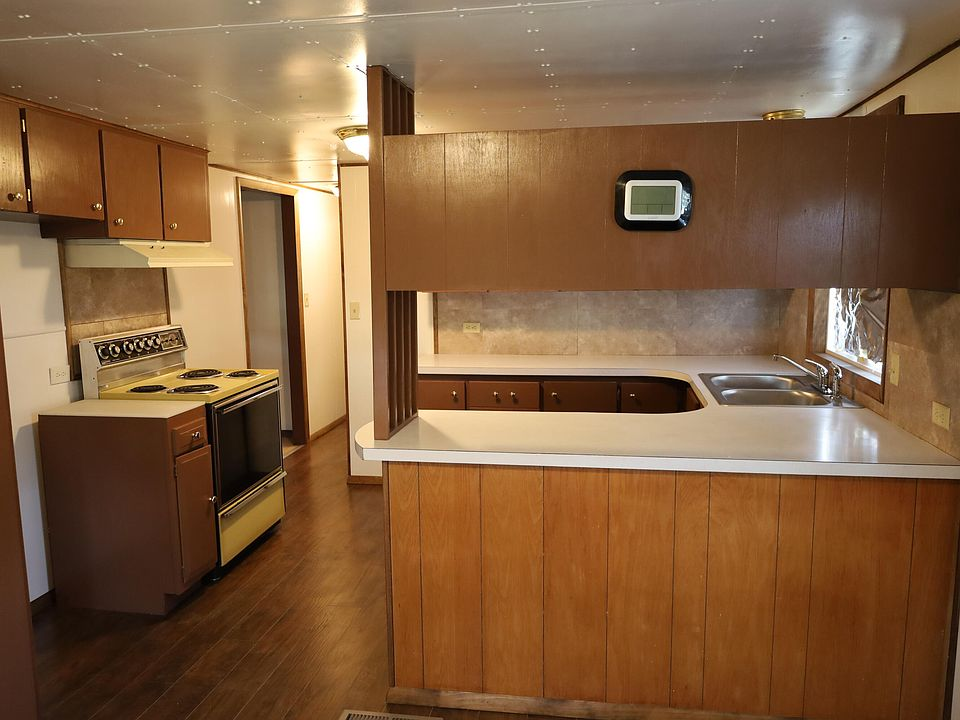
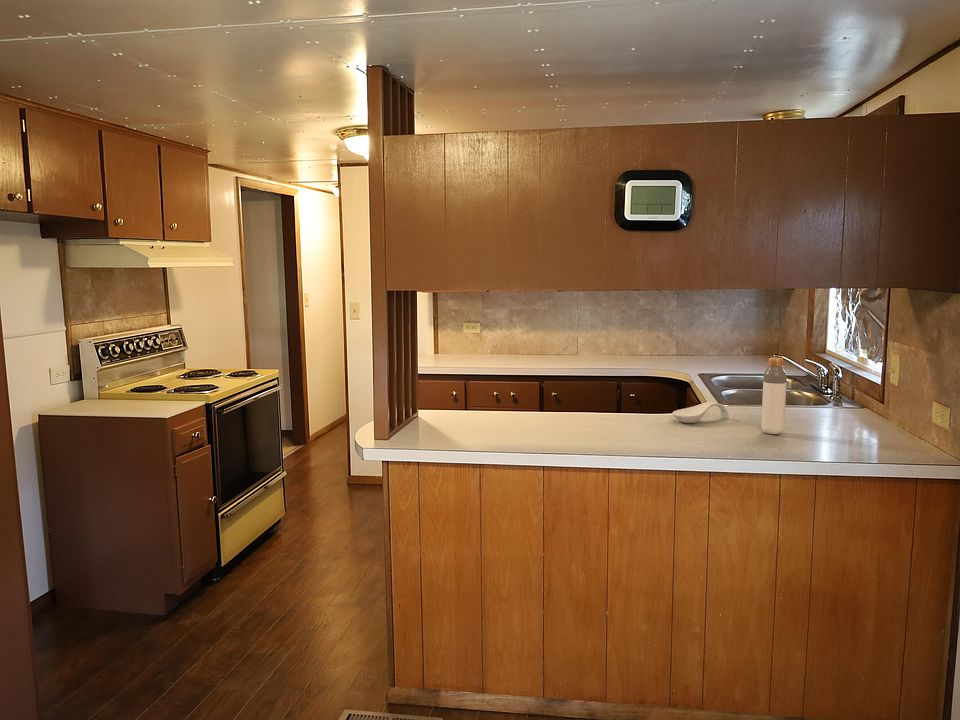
+ spoon rest [672,401,730,424]
+ bottle [760,357,788,435]
